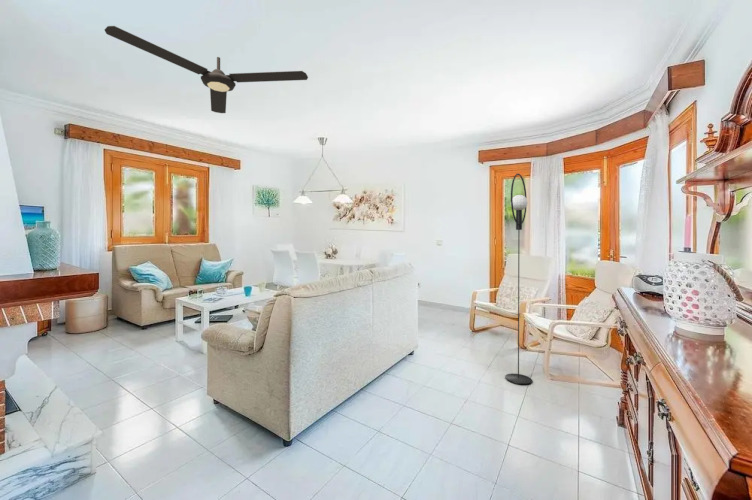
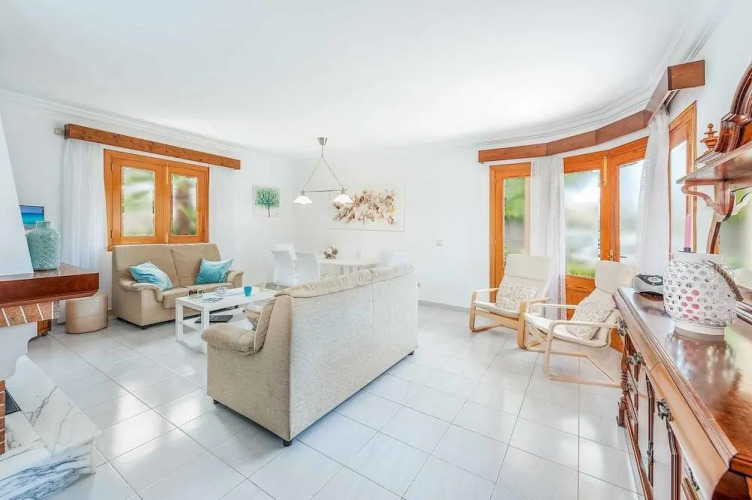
- floor lamp [504,173,533,385]
- ceiling fan [104,25,309,114]
